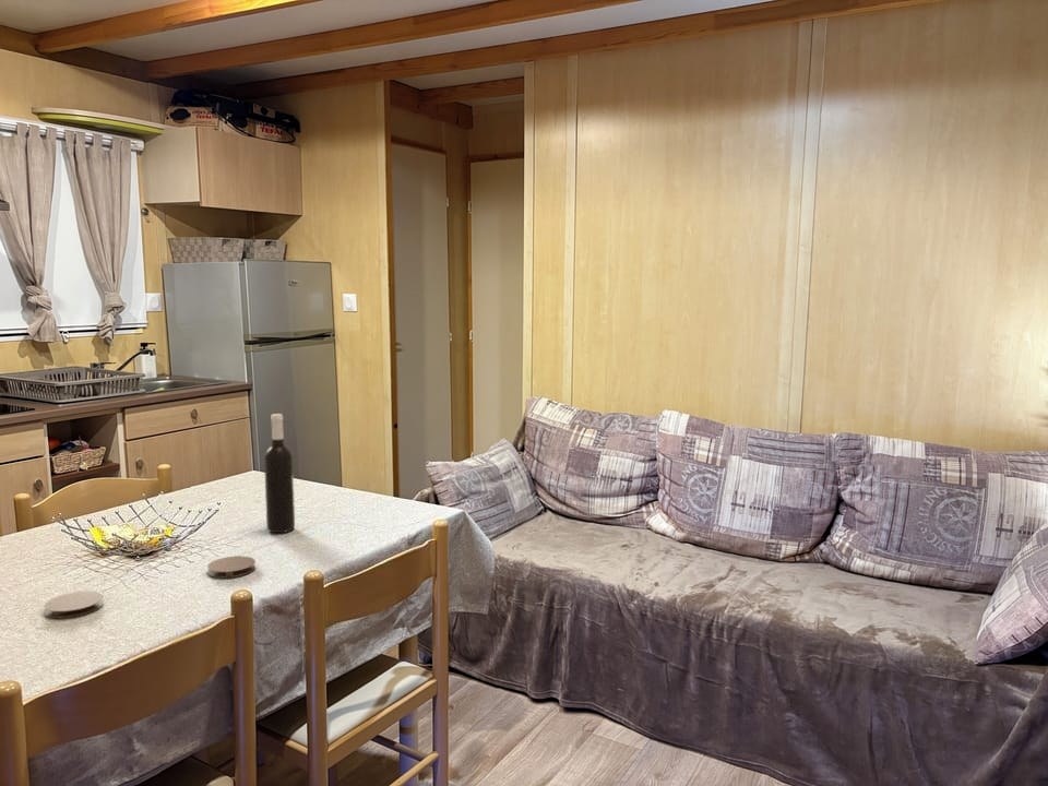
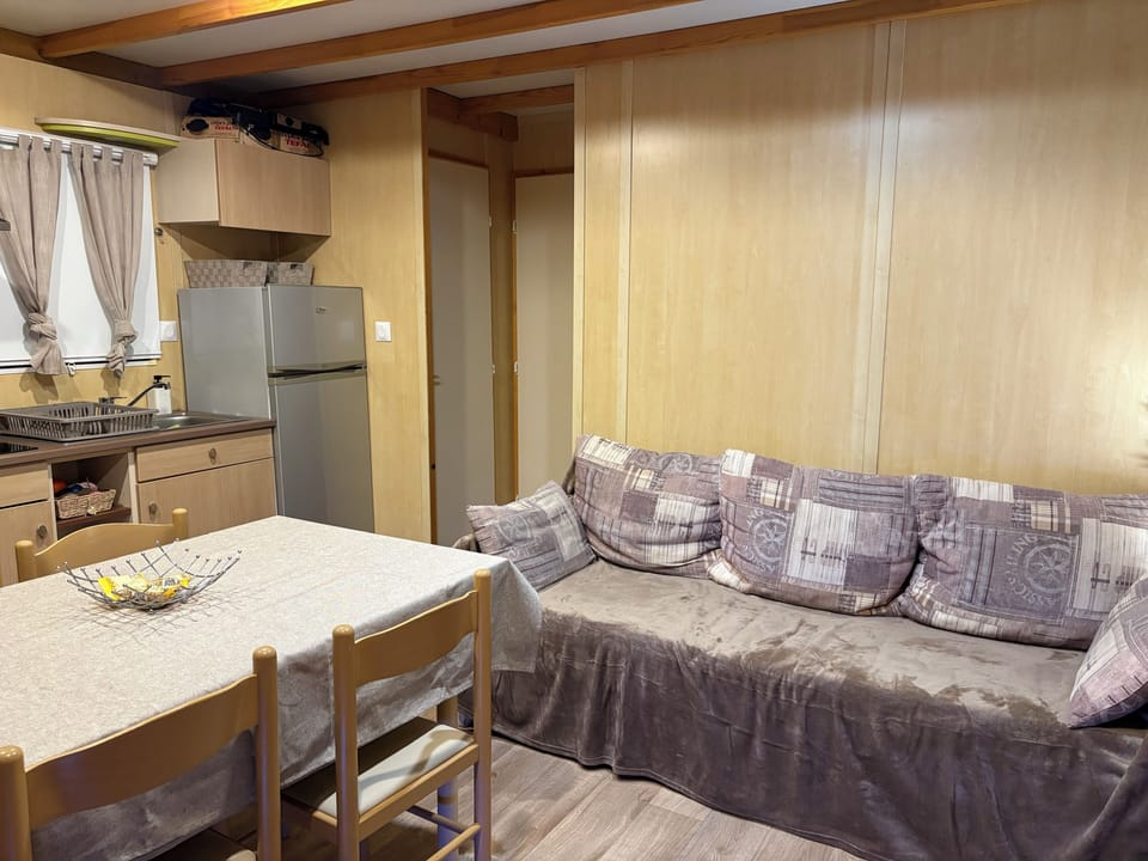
- coaster [206,555,257,579]
- coaster [44,590,105,619]
- wine bottle [263,413,296,534]
